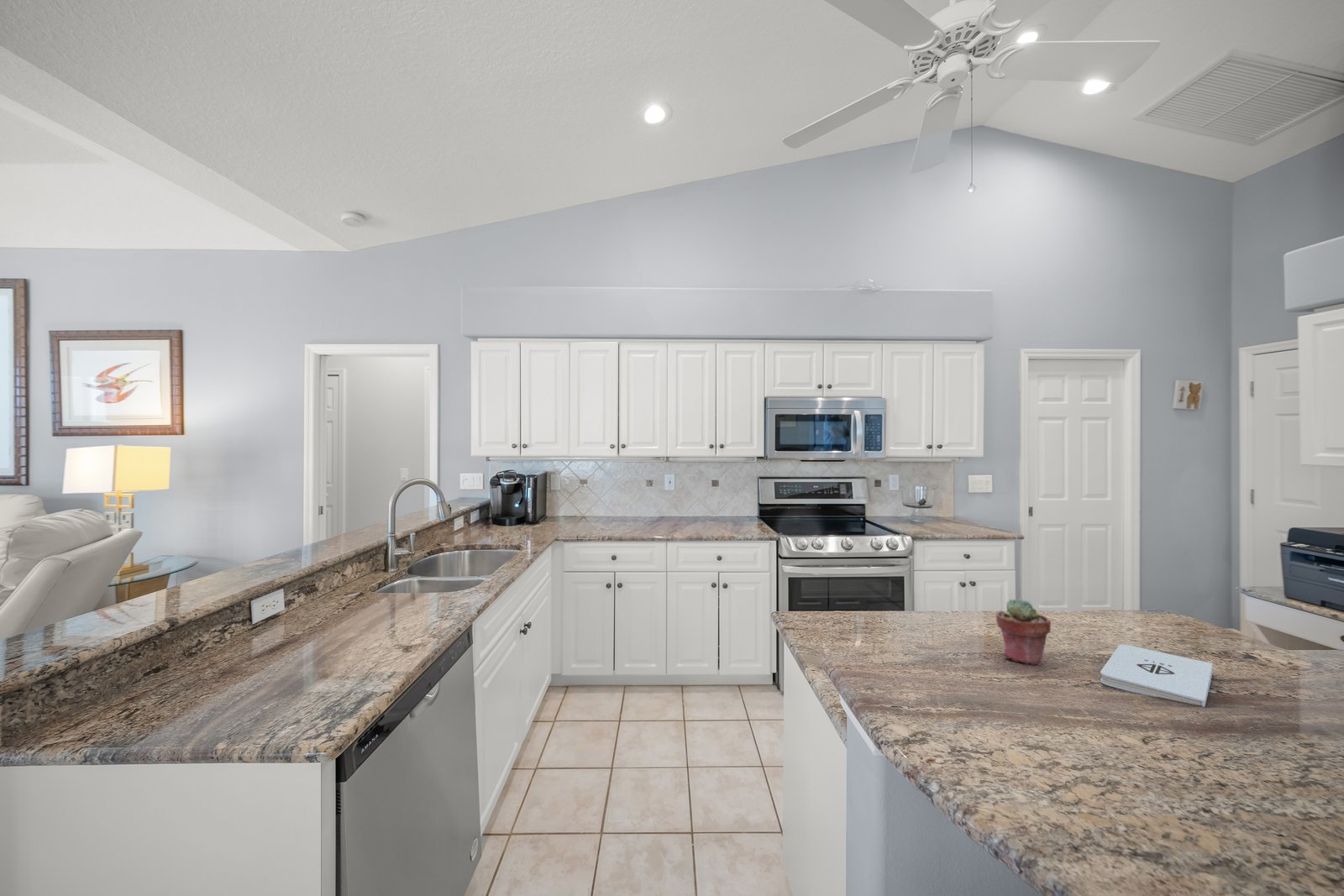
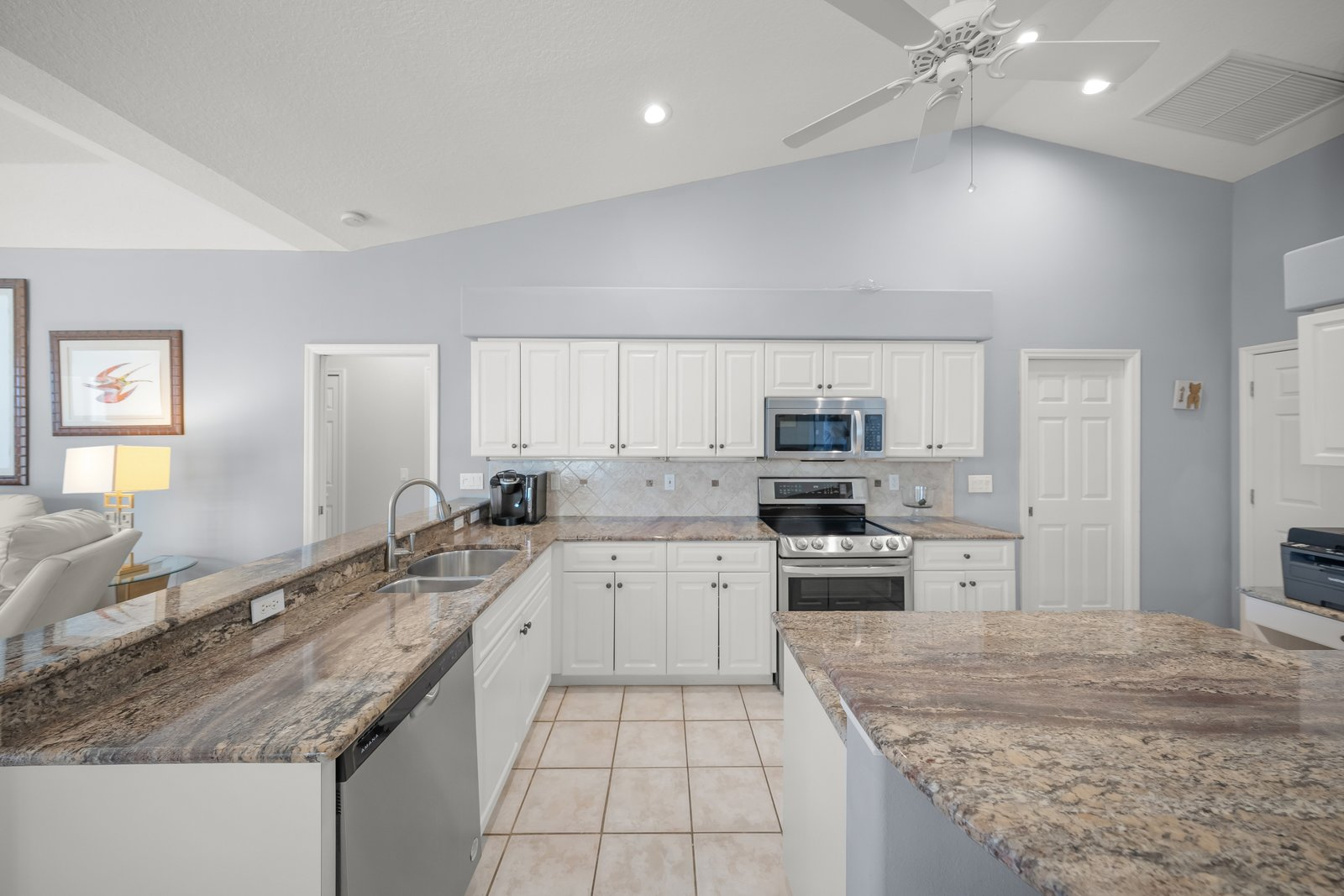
- notepad [1100,644,1214,708]
- potted succulent [995,598,1052,667]
